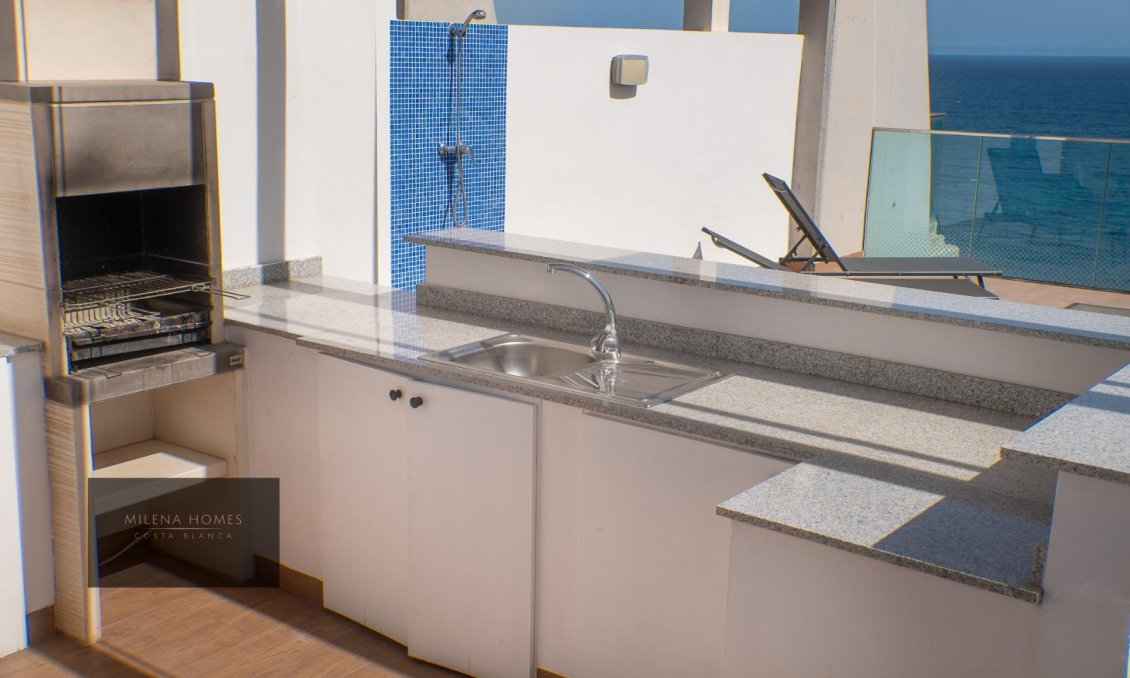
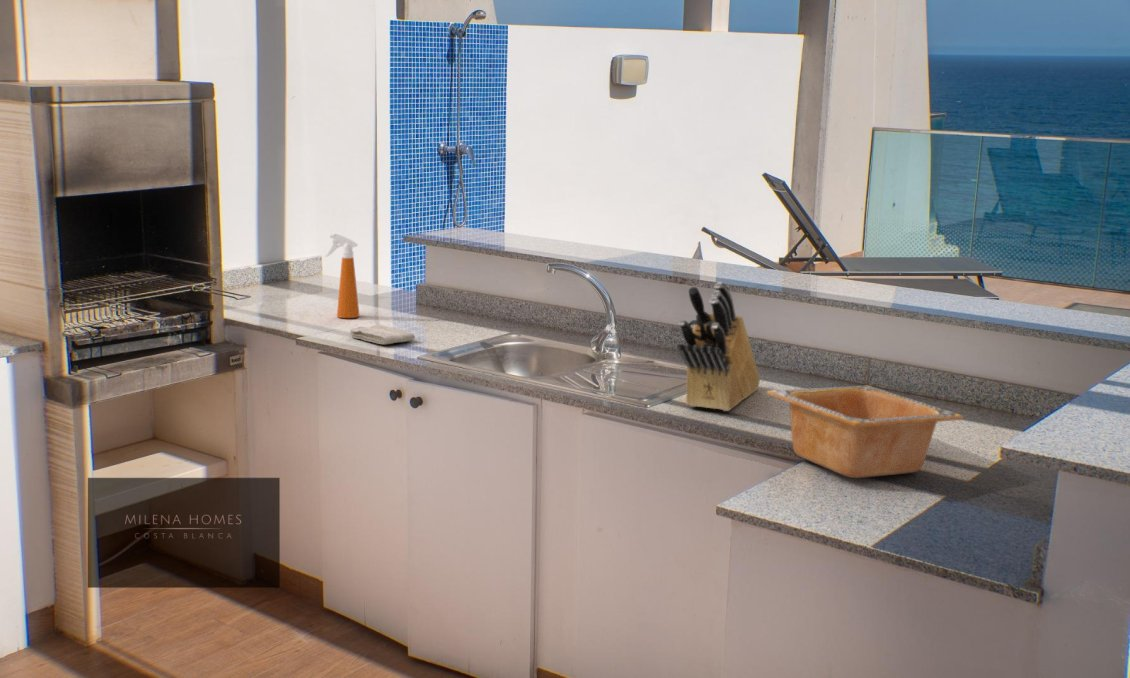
+ serving bowl [766,385,964,479]
+ spray bottle [324,232,360,319]
+ knife block [676,281,761,412]
+ washcloth [348,324,416,345]
